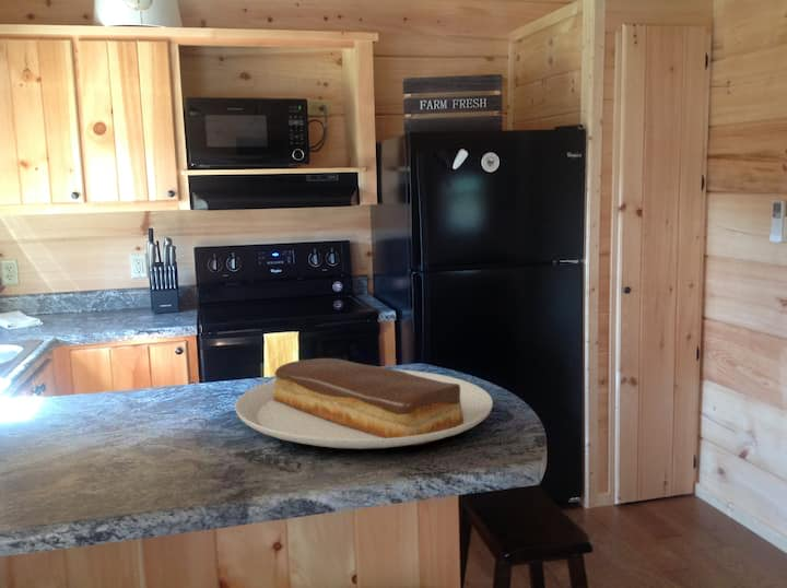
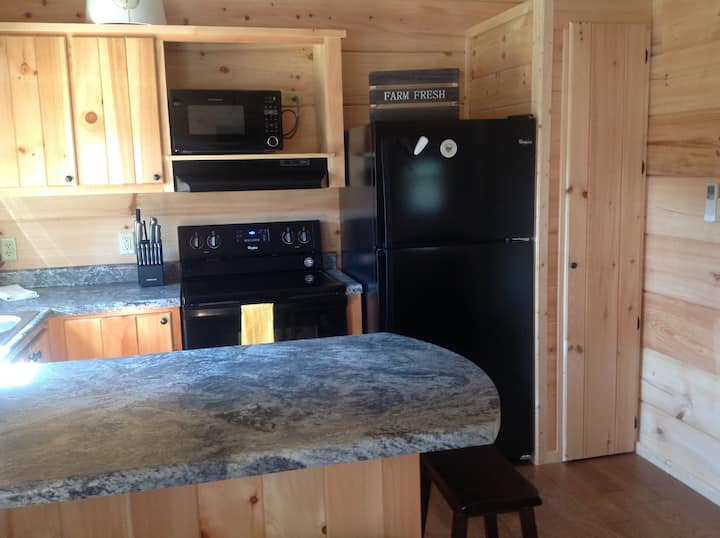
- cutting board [234,357,494,450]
